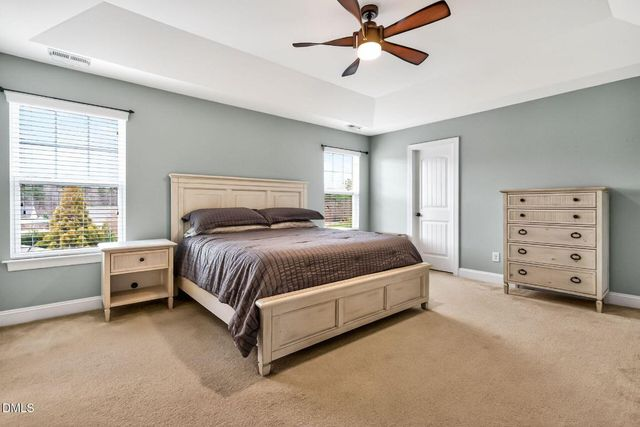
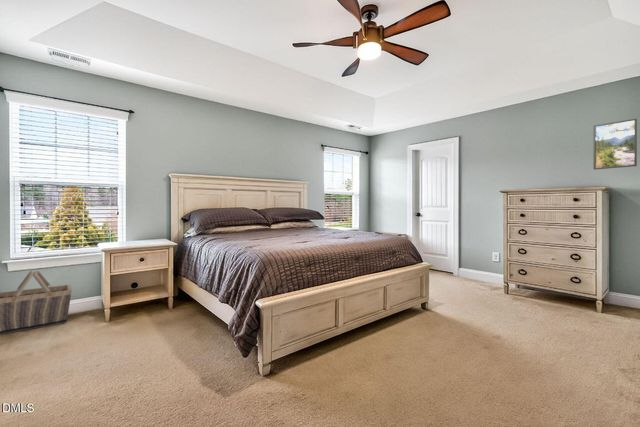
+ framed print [593,118,638,170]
+ basket [0,269,73,335]
